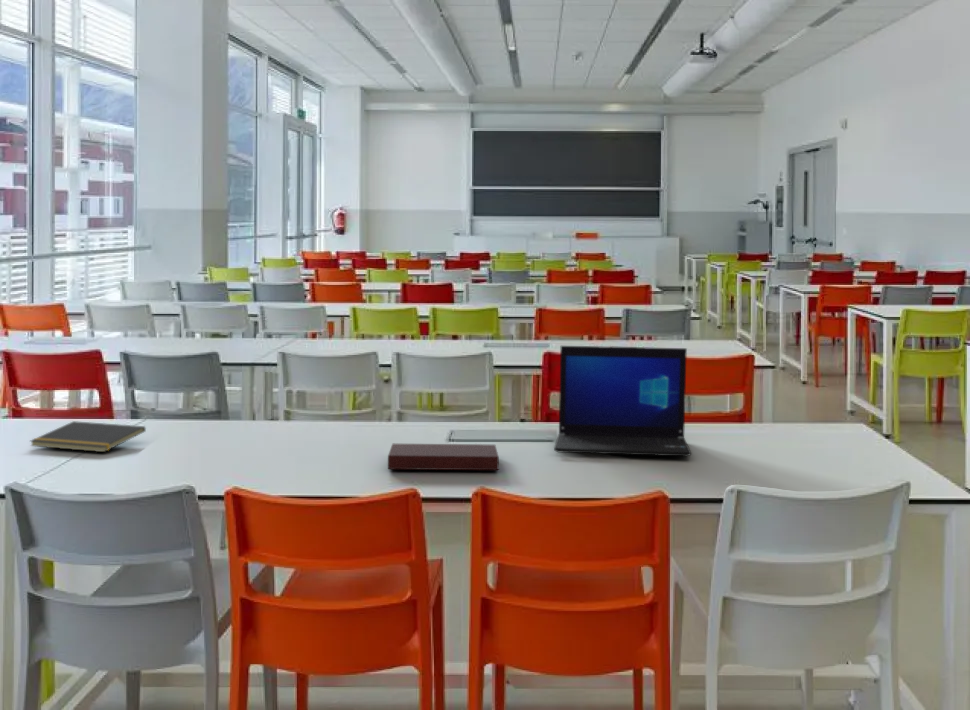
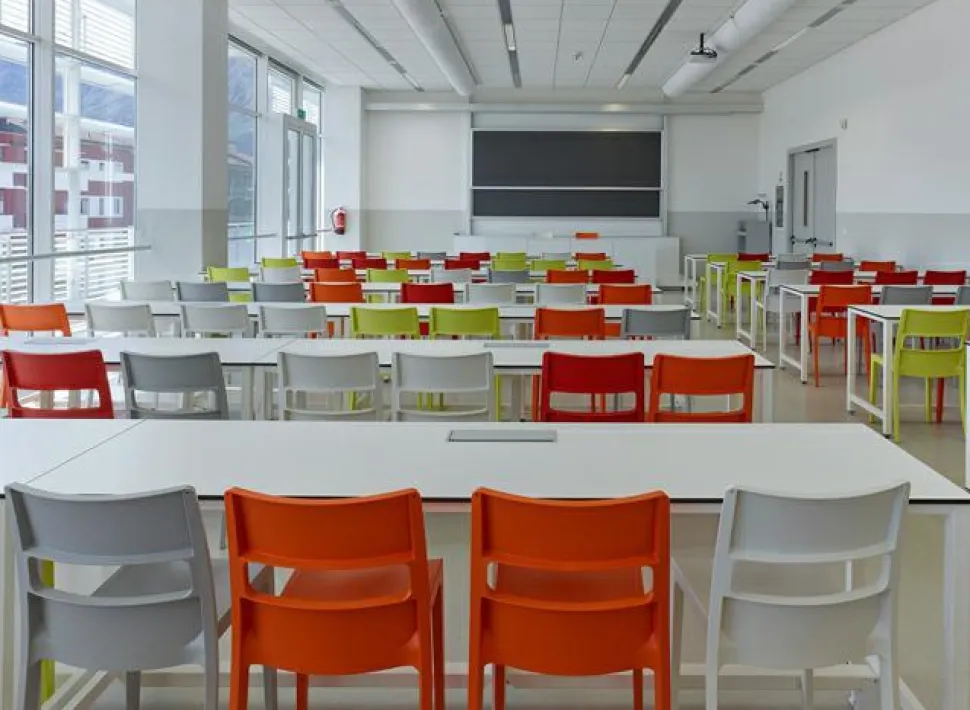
- laptop [553,345,692,457]
- notepad [29,420,147,453]
- notebook [387,443,500,471]
